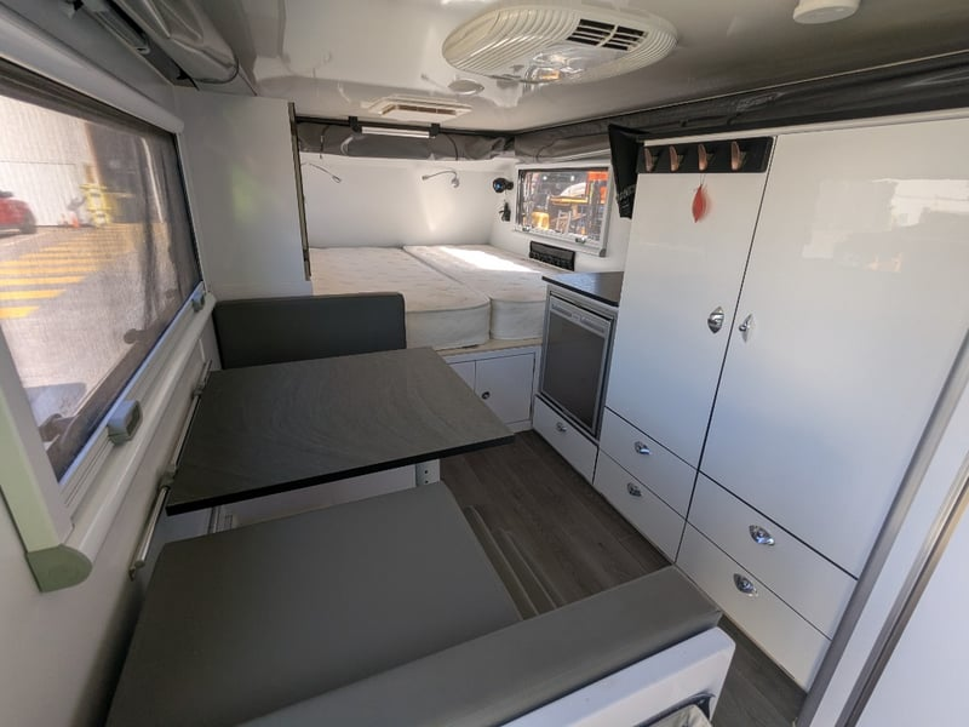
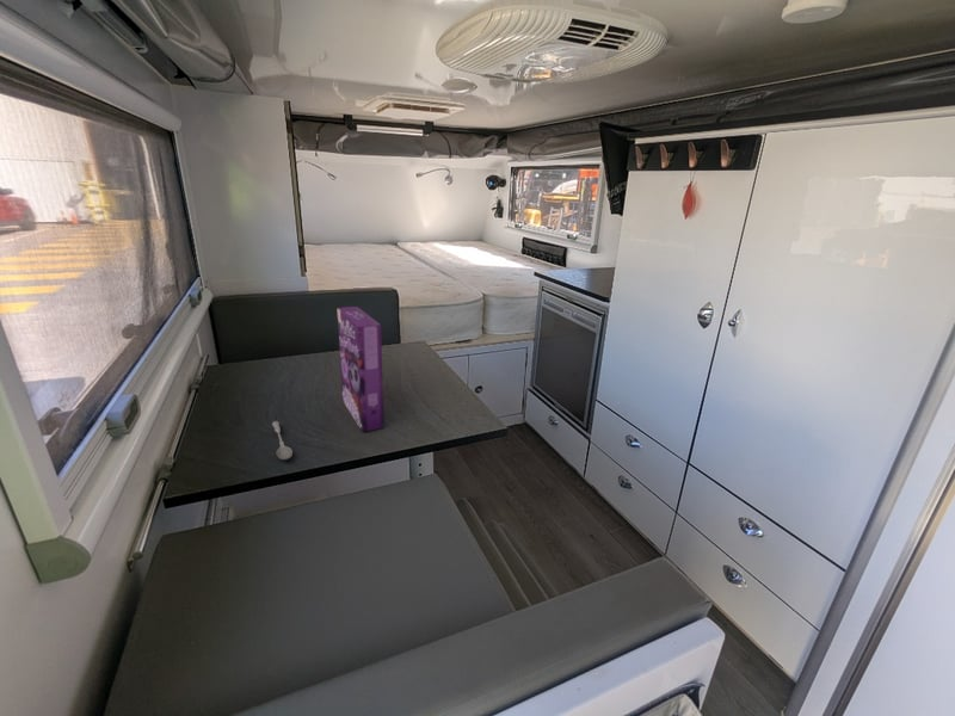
+ soupspoon [271,420,294,461]
+ cereal box [337,305,386,433]
